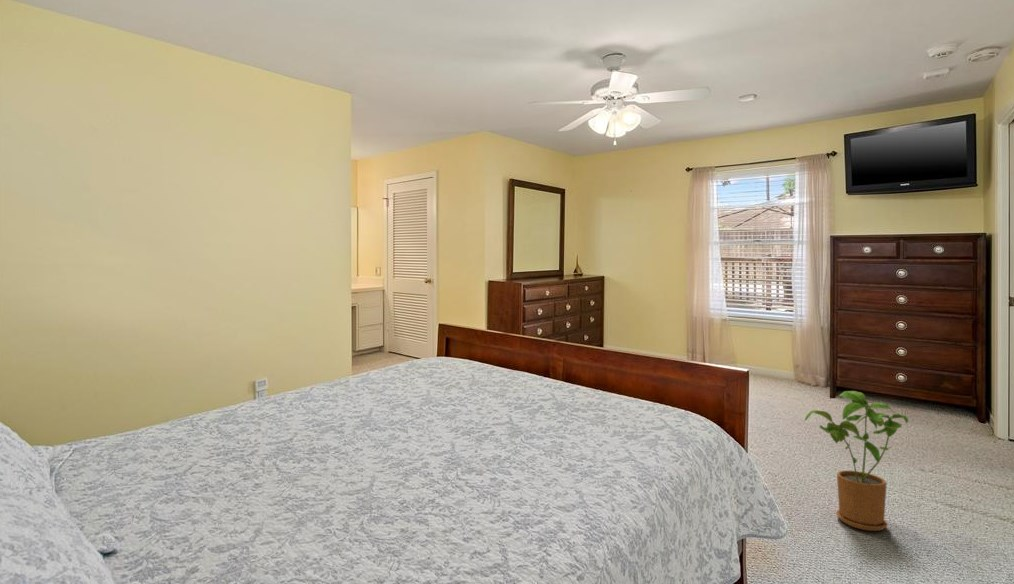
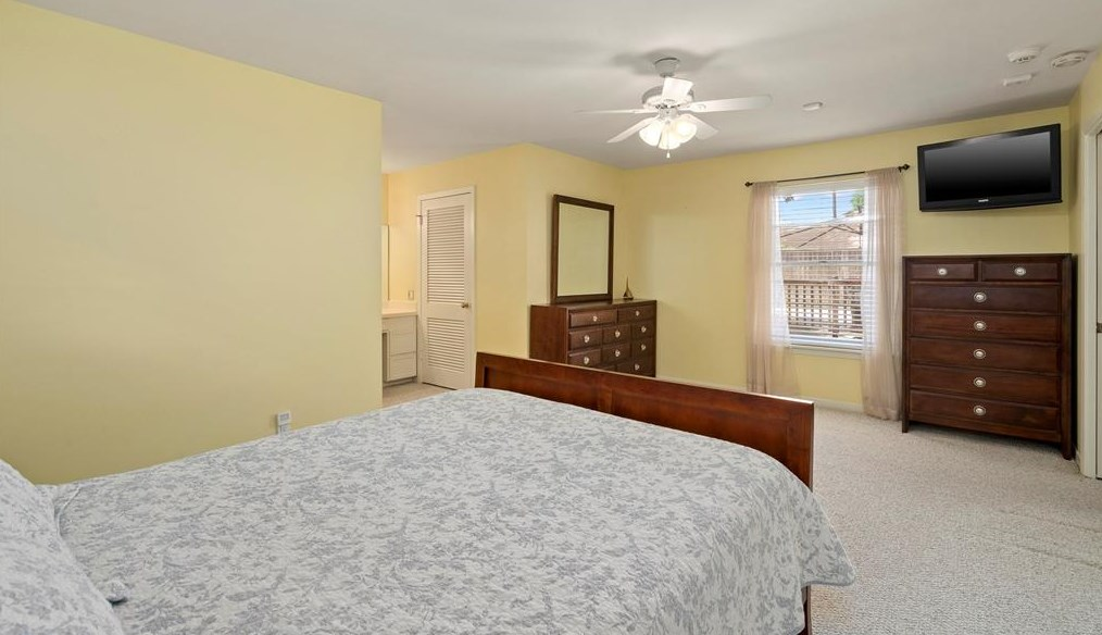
- house plant [804,390,909,532]
